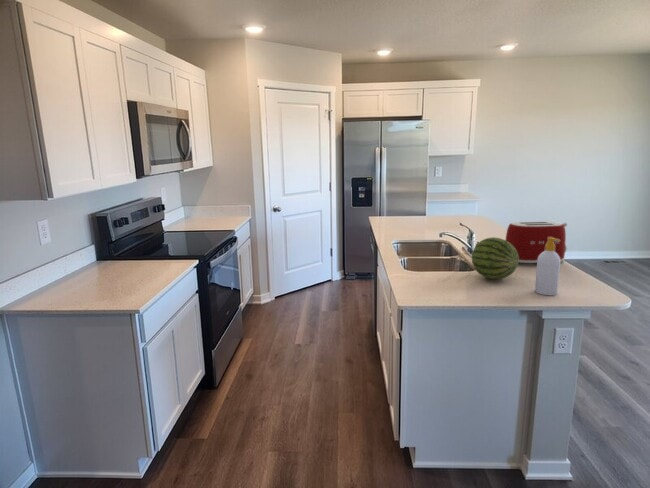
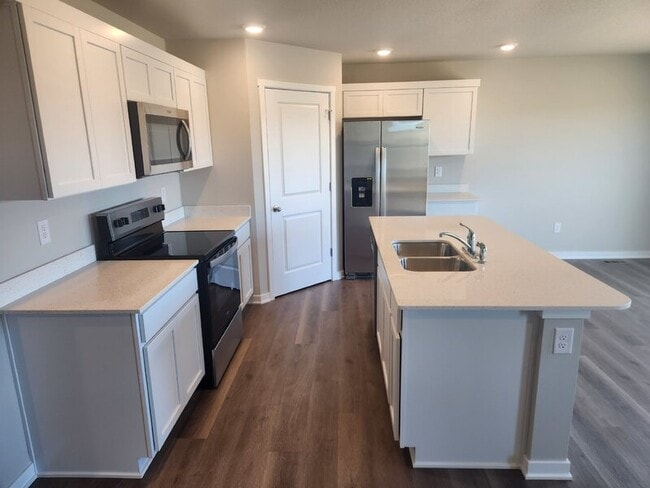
- fruit [471,236,520,280]
- toaster [505,221,568,264]
- soap bottle [534,237,562,296]
